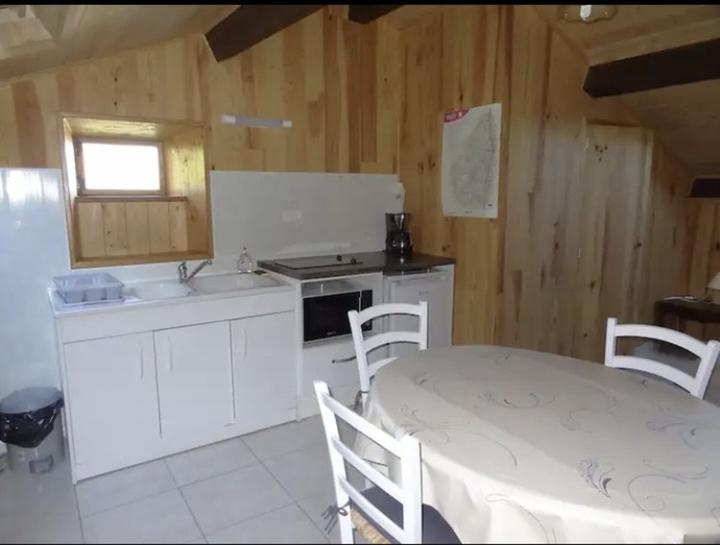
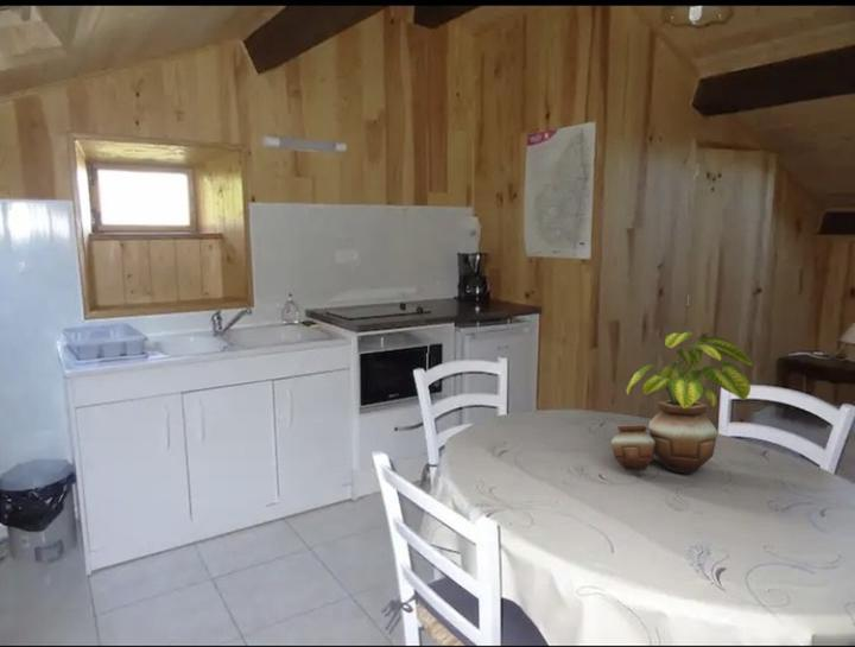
+ potted plant [609,330,754,474]
